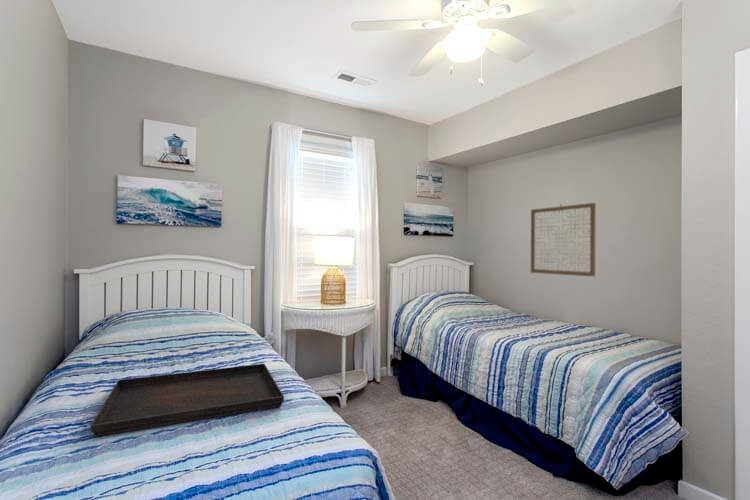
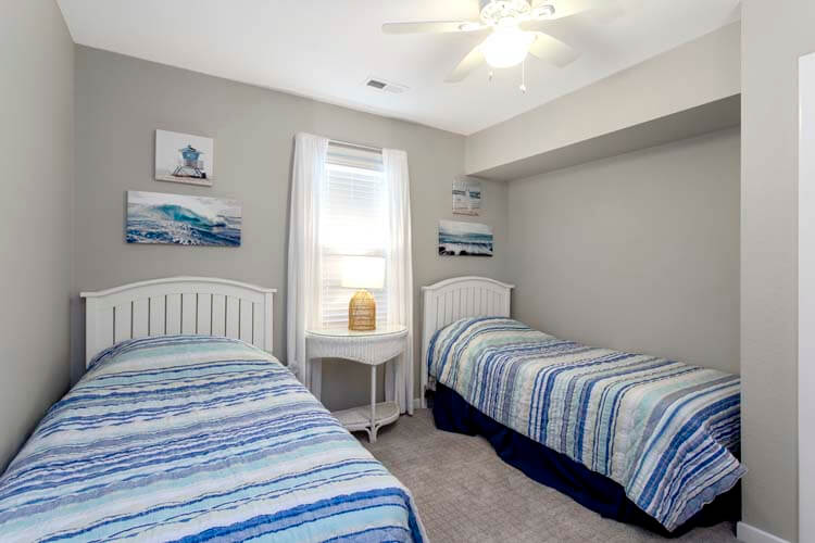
- serving tray [89,363,285,437]
- wall art [530,202,597,277]
